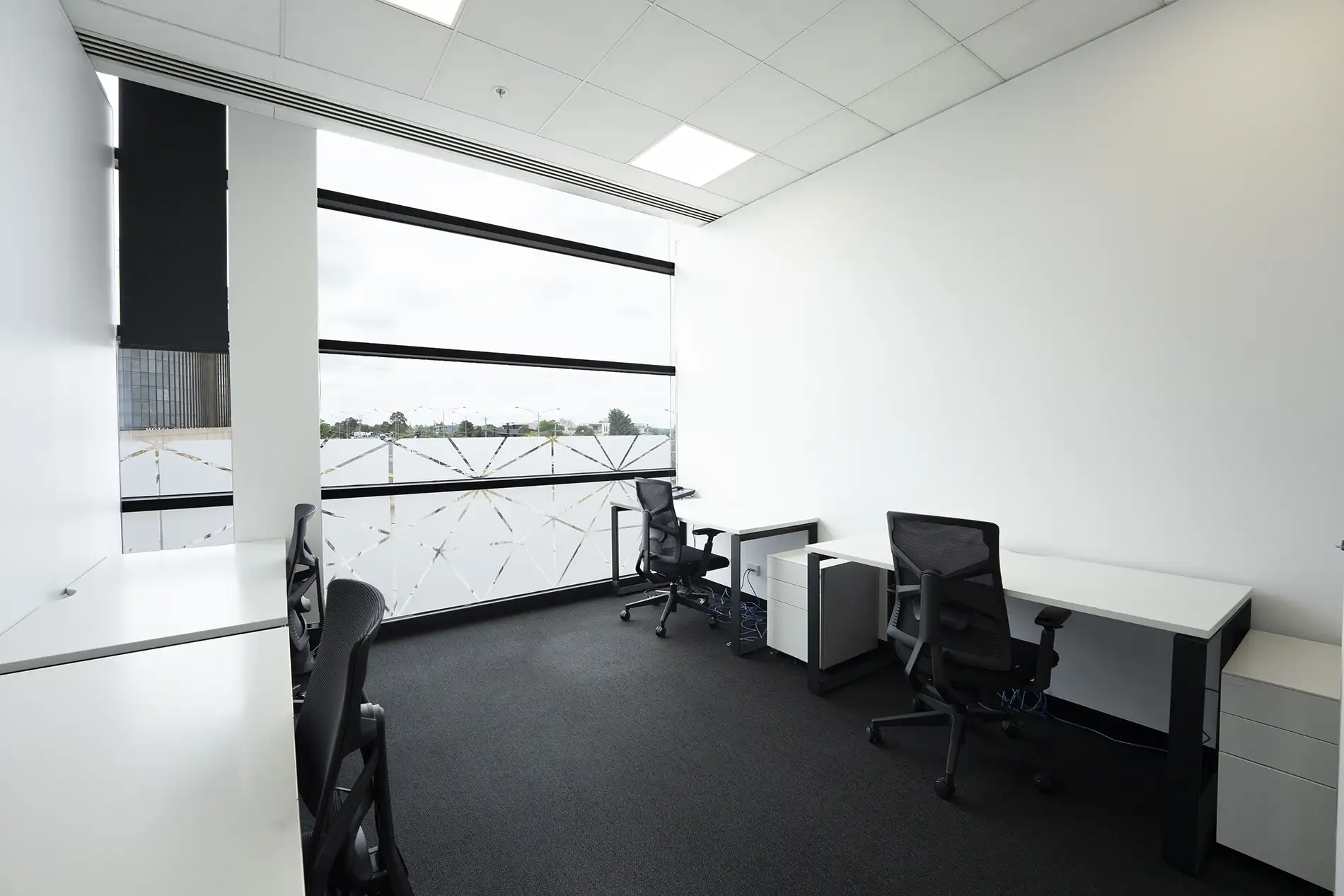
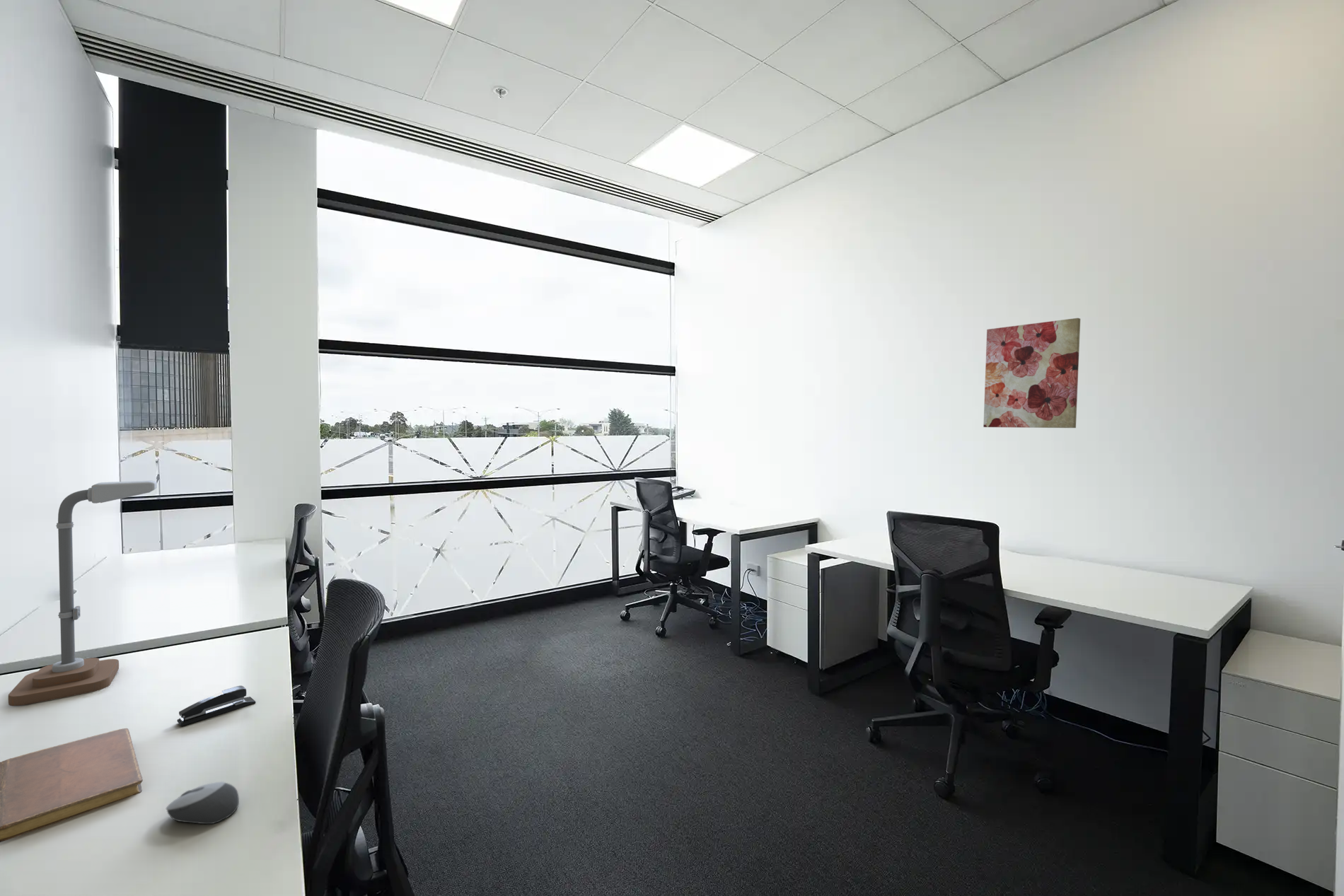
+ wall art [983,318,1081,429]
+ notebook [0,728,144,843]
+ desk lamp [8,480,158,706]
+ computer mouse [166,781,240,825]
+ stapler [176,685,256,727]
